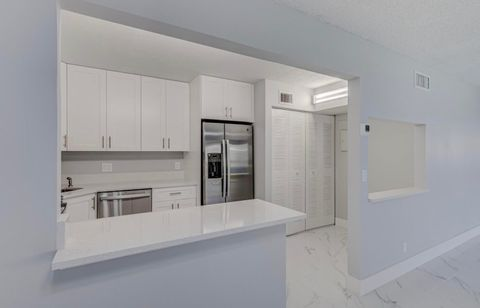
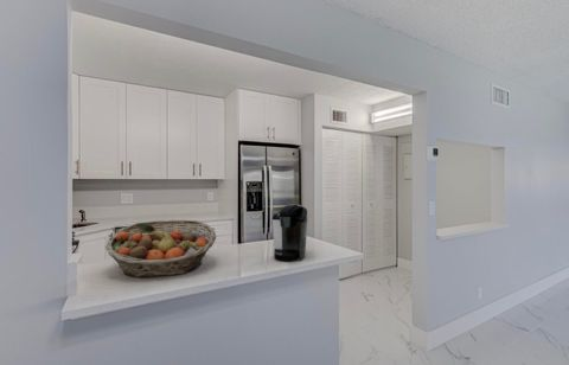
+ coffee maker [270,203,309,262]
+ fruit basket [104,219,217,278]
